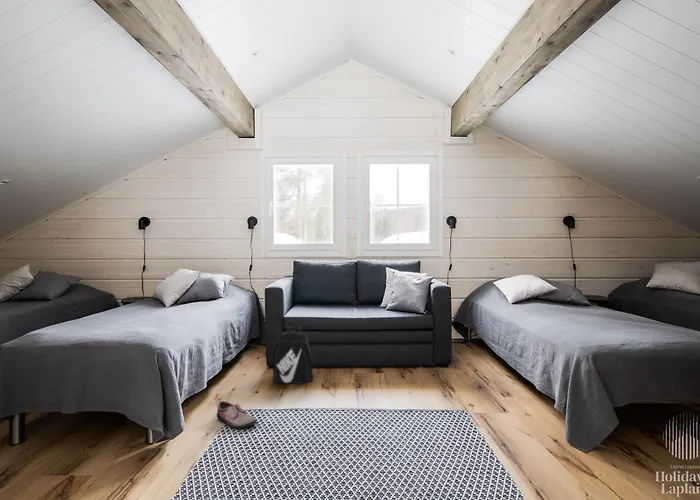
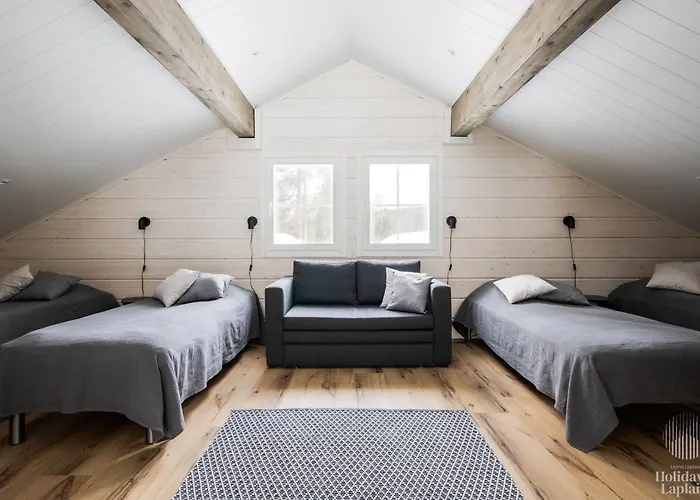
- backpack [272,326,314,384]
- shoe [216,400,258,429]
